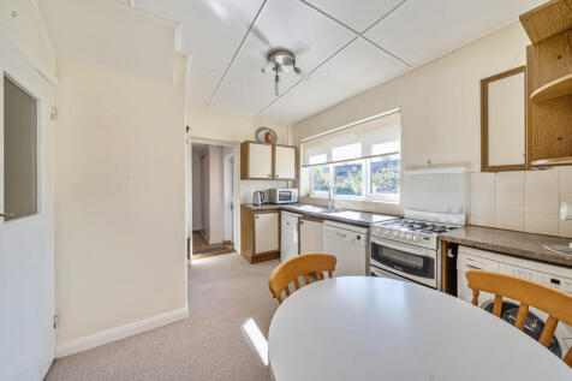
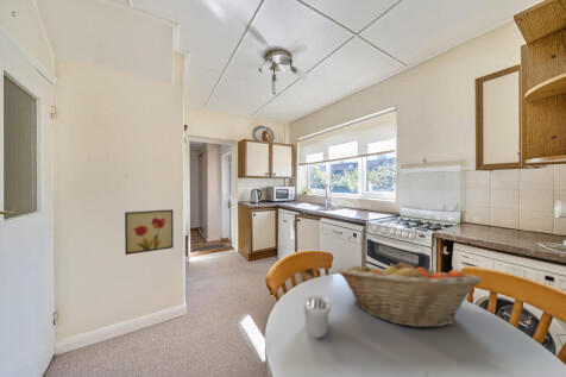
+ fruit basket [337,258,483,329]
+ wall art [124,208,175,256]
+ pipe fitting [303,294,332,339]
